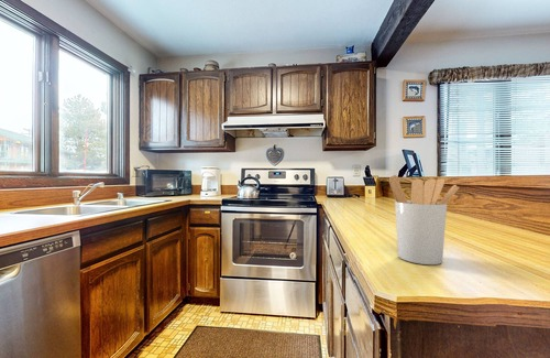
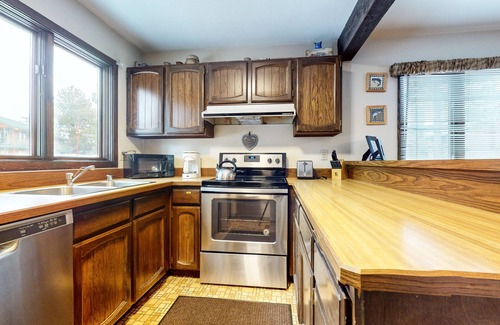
- utensil holder [388,174,460,265]
